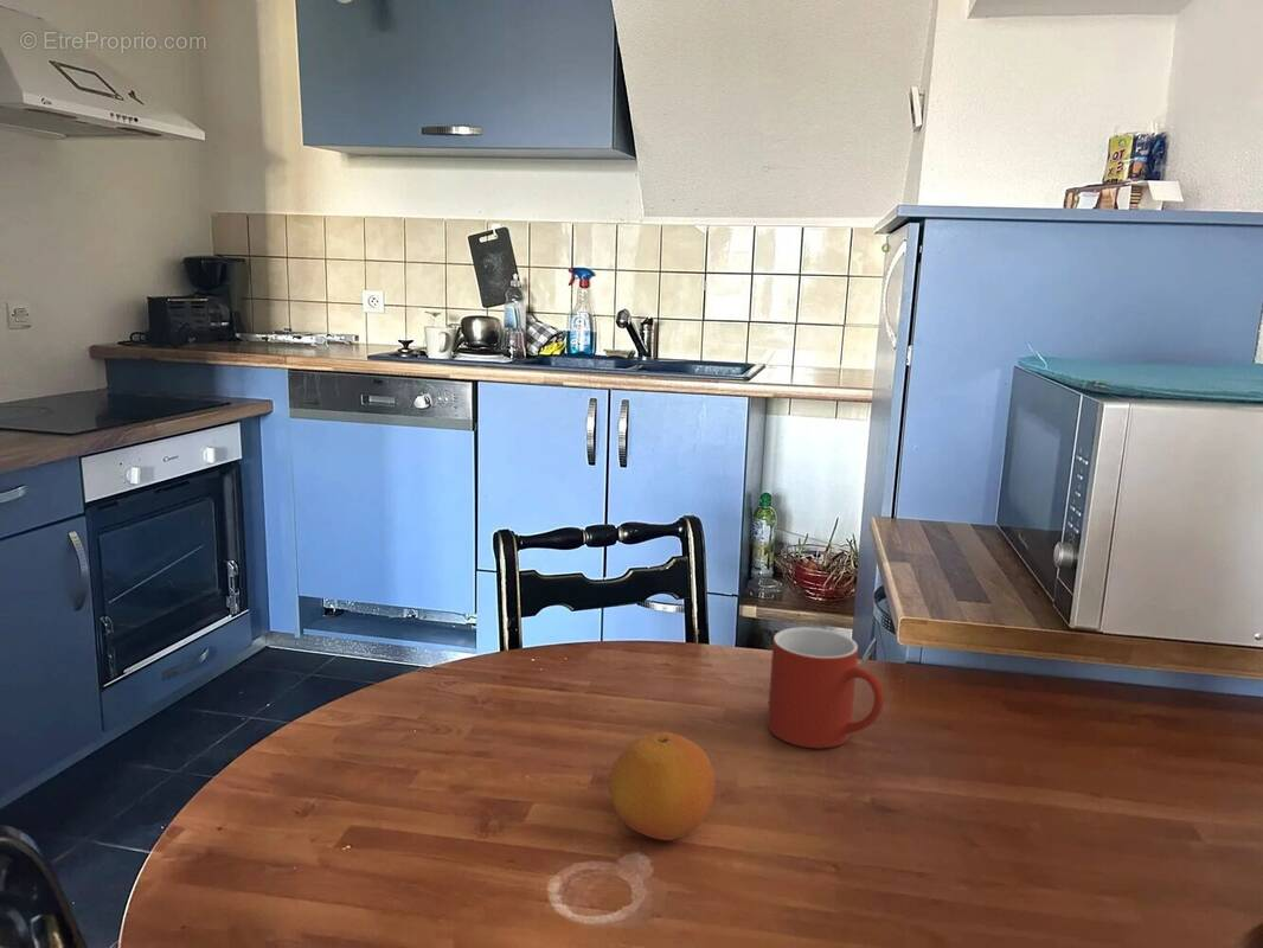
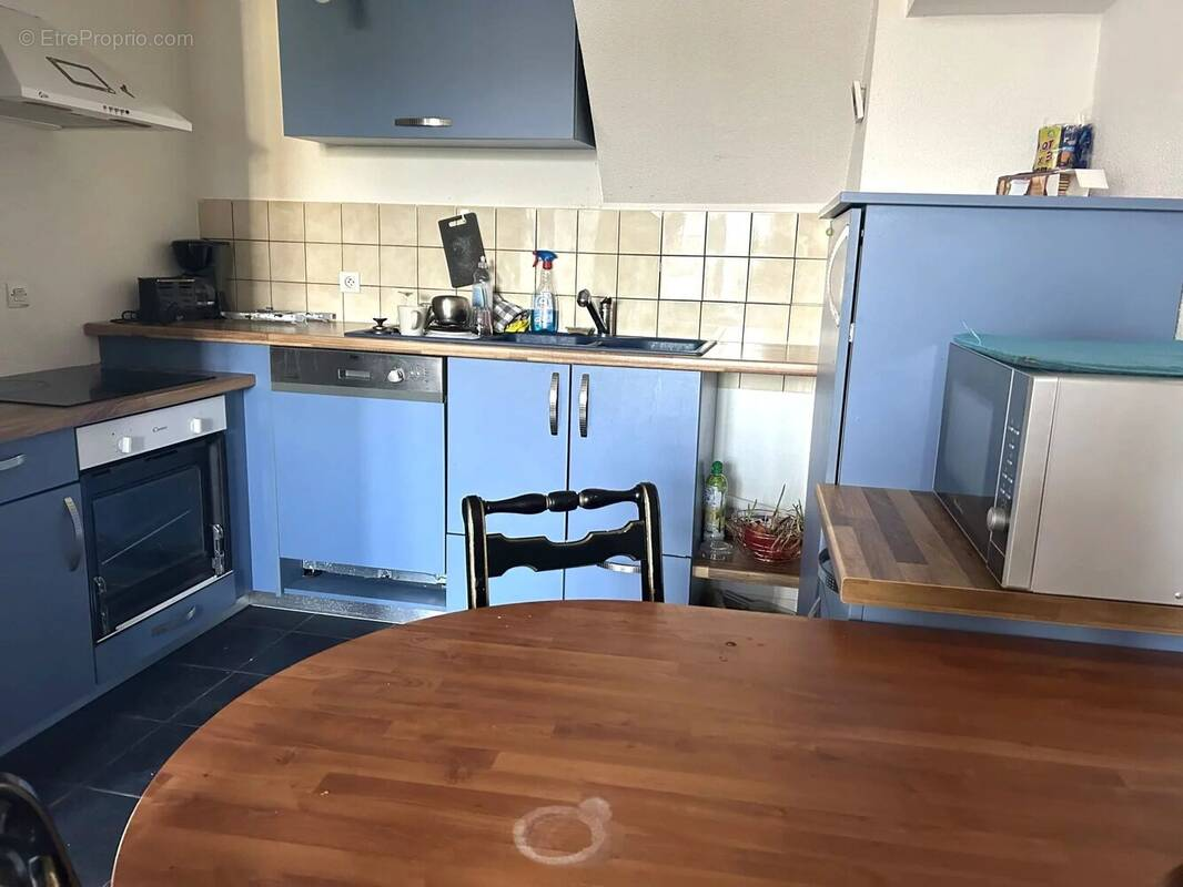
- mug [767,626,886,749]
- fruit [608,731,717,841]
